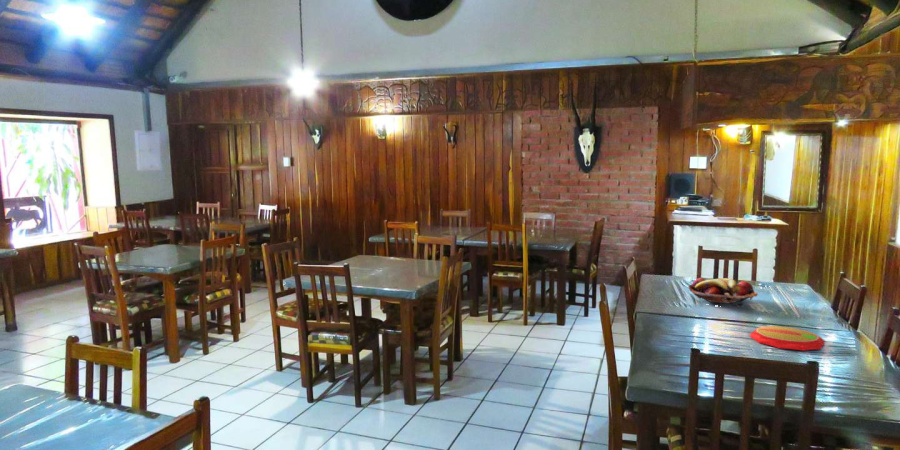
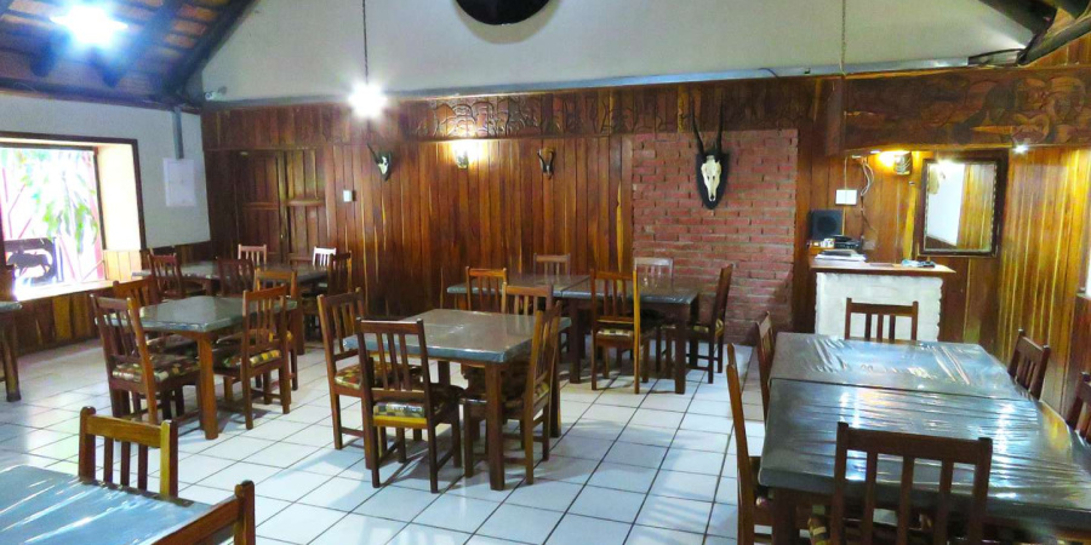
- fruit basket [687,277,759,307]
- plate [749,325,826,352]
